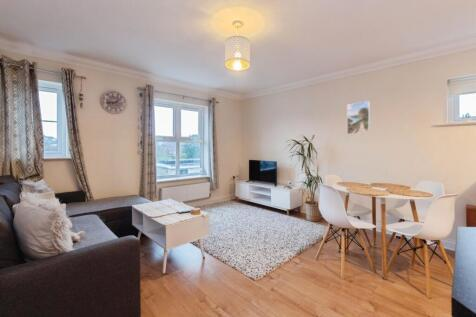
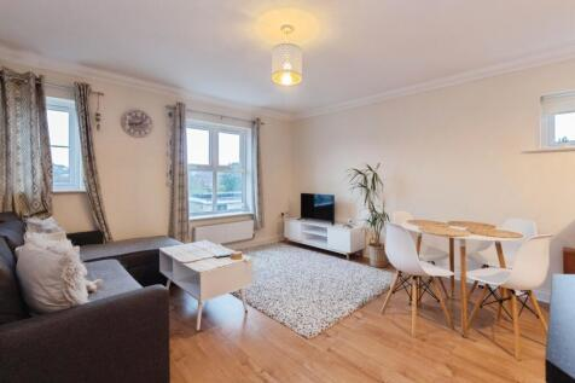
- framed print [346,100,371,135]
